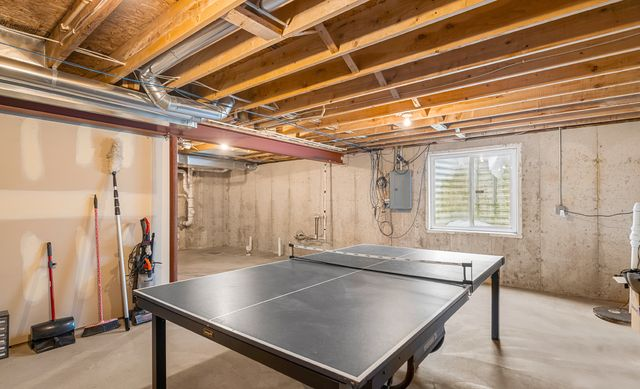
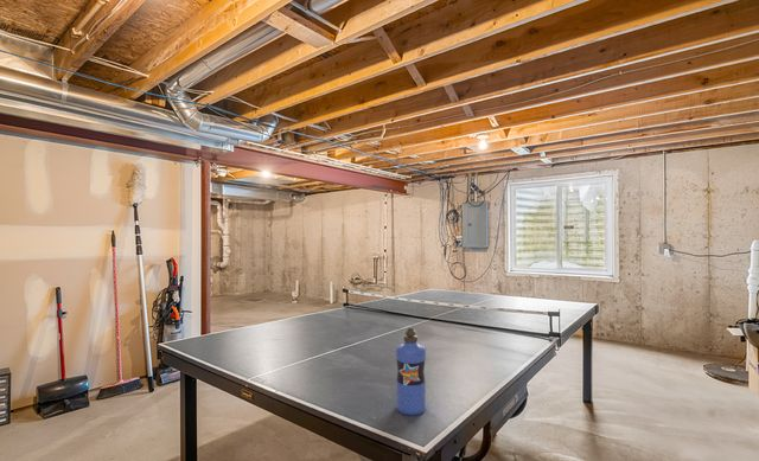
+ water bottle [395,327,427,417]
